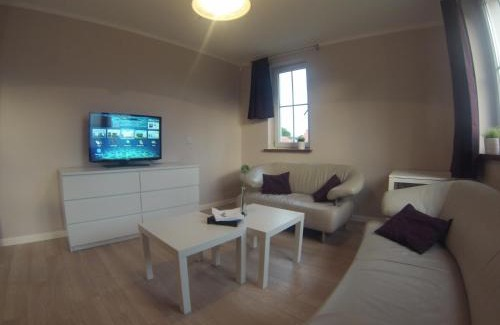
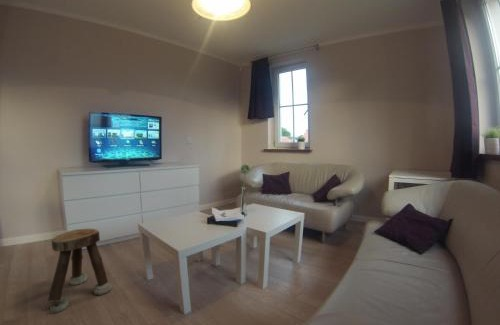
+ stool [47,228,114,315]
